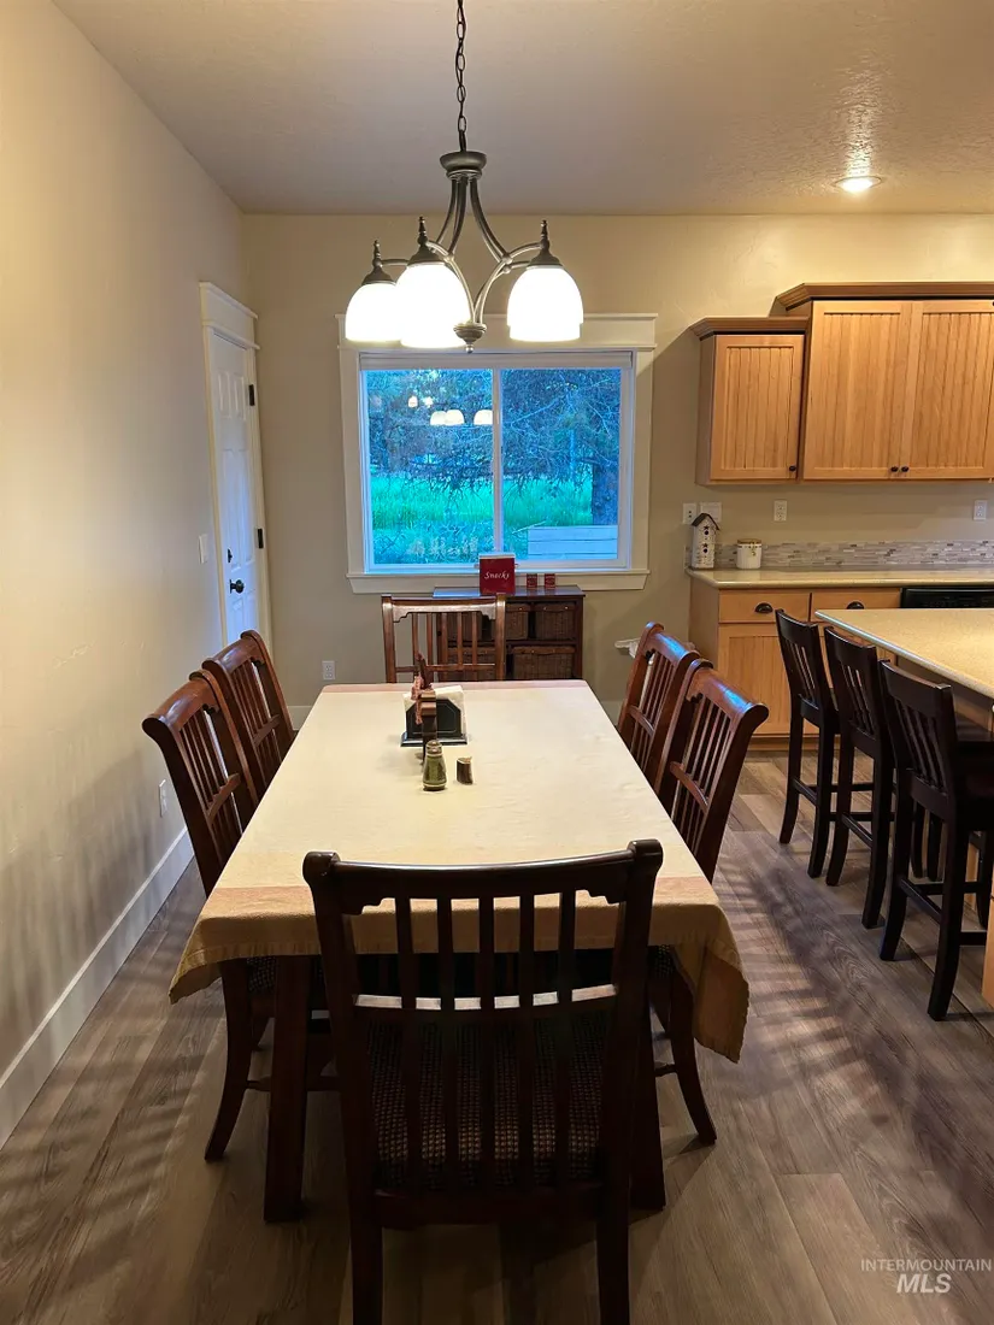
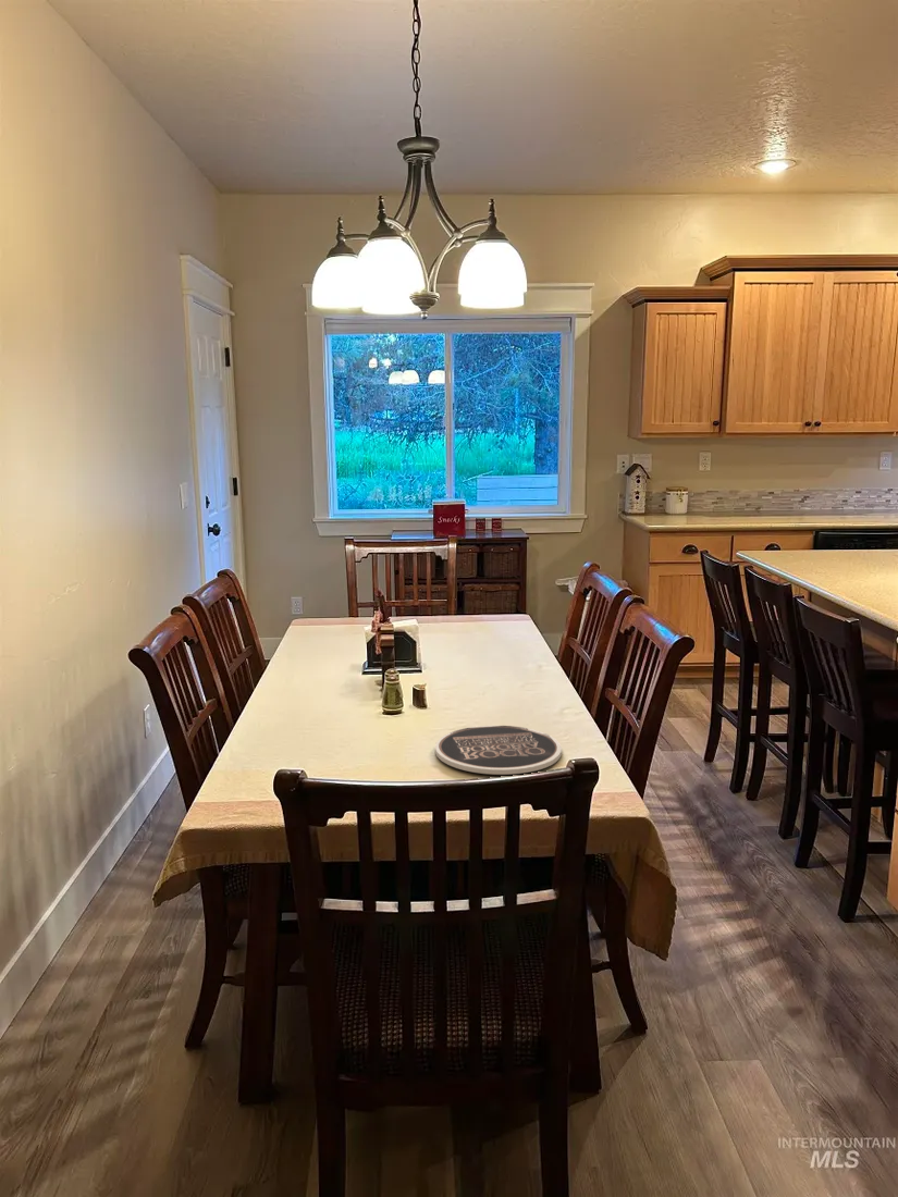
+ plate [434,725,563,776]
